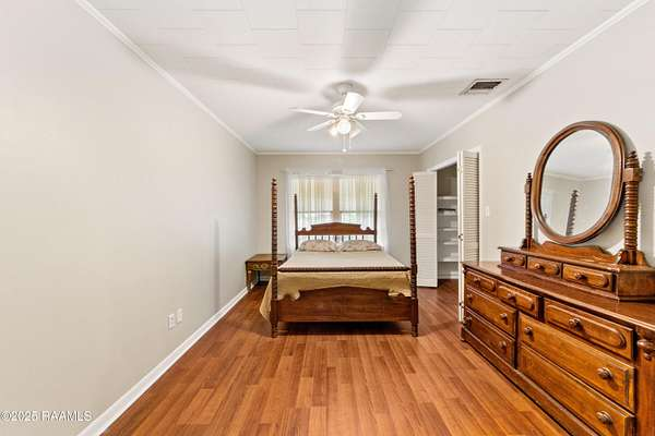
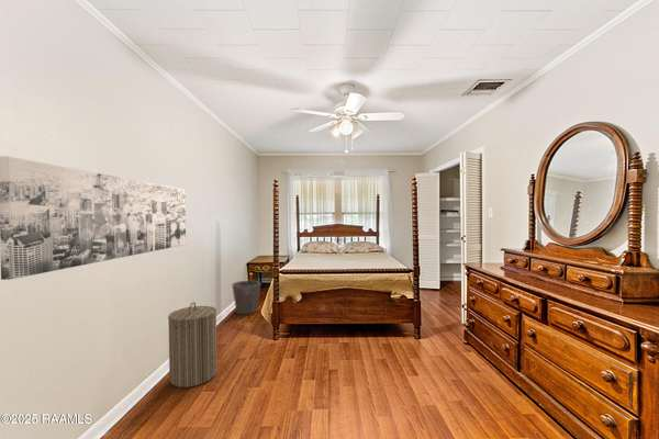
+ laundry hamper [167,301,219,389]
+ waste bin [231,280,263,315]
+ wall art [0,155,187,281]
